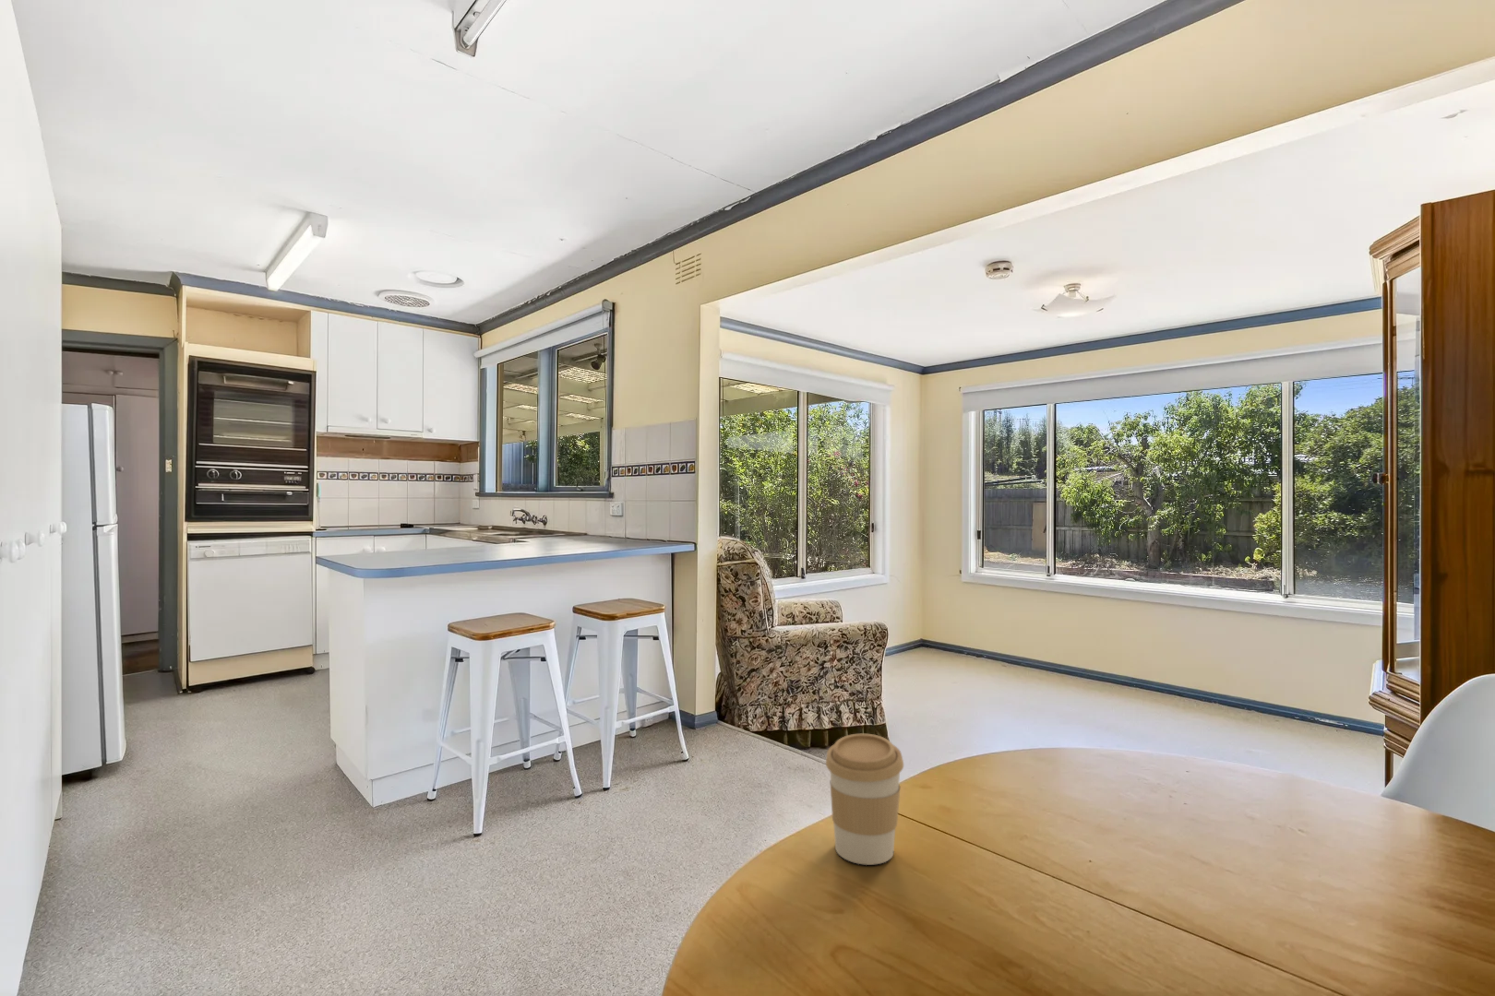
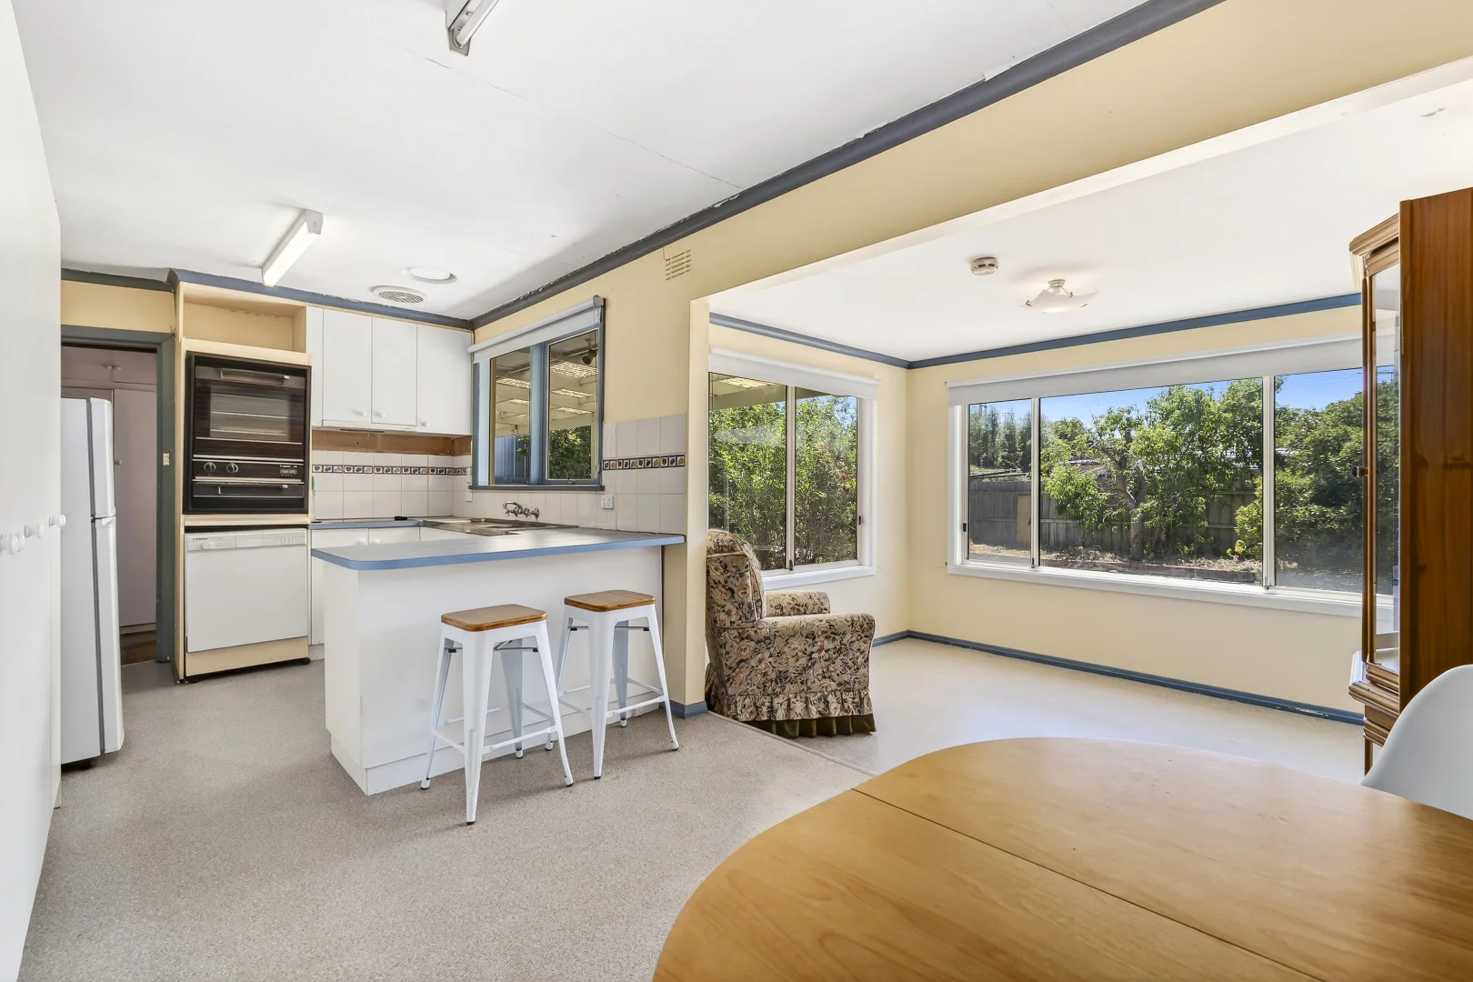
- coffee cup [825,734,904,866]
